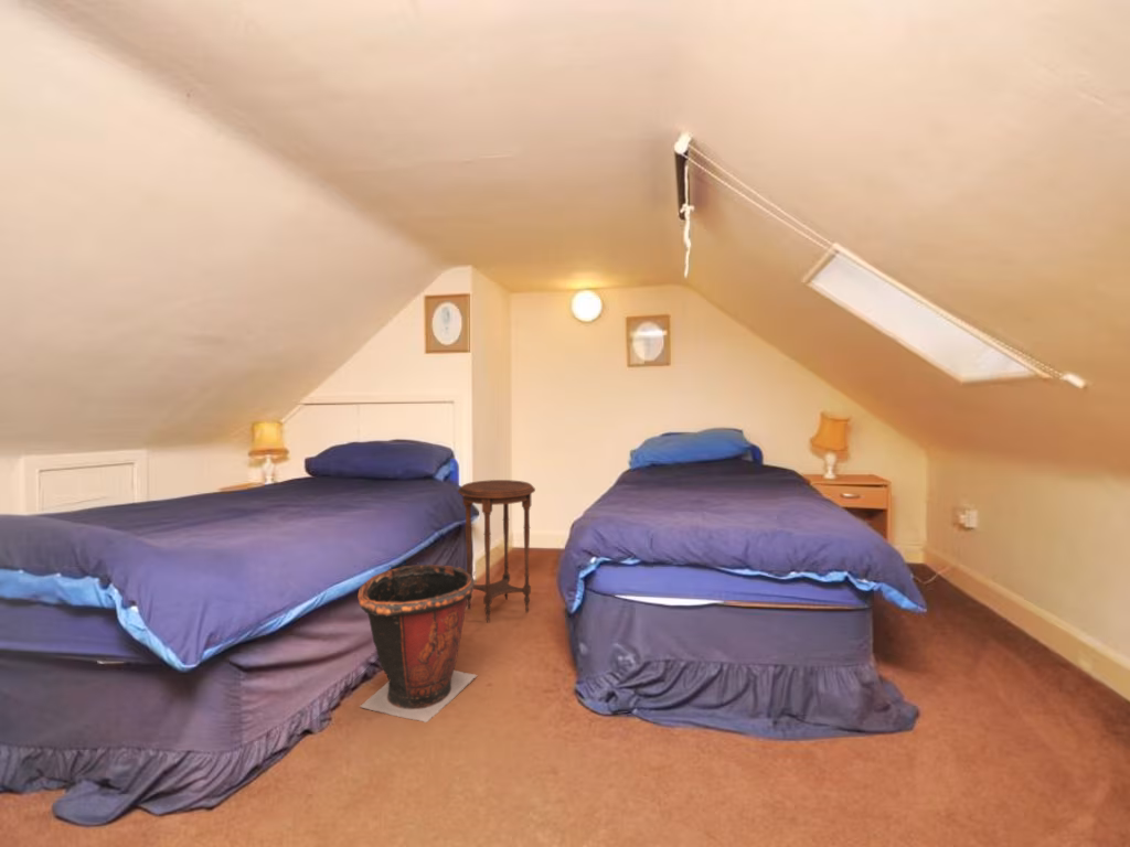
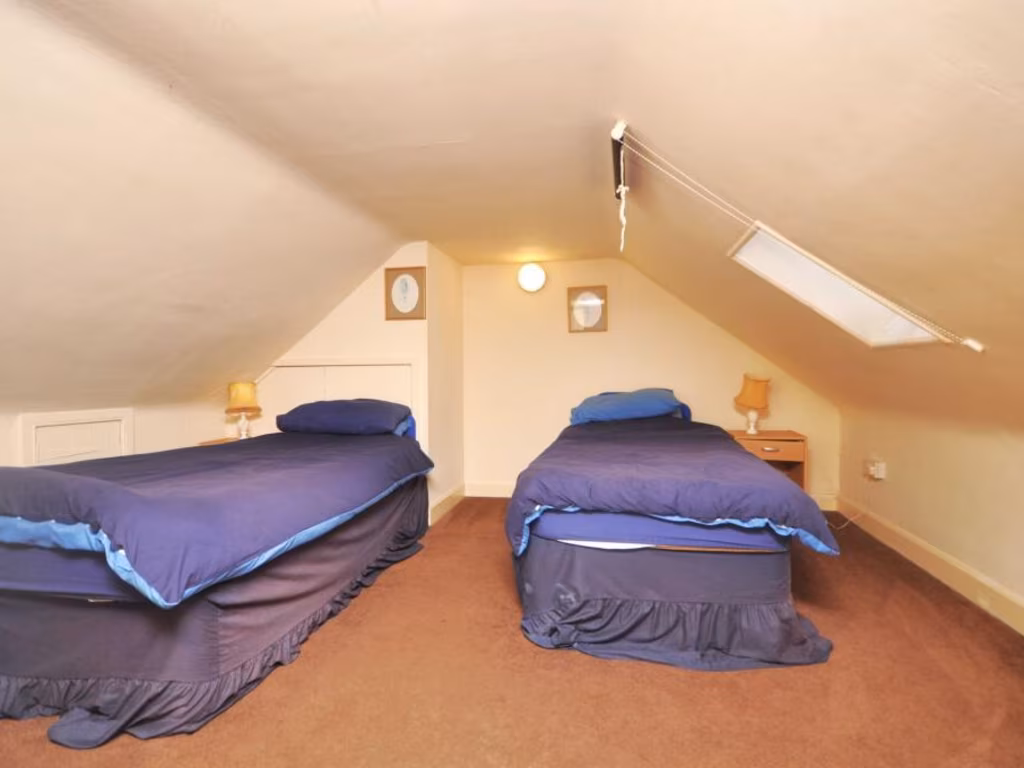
- waste bin [358,564,478,723]
- side table [457,479,536,624]
